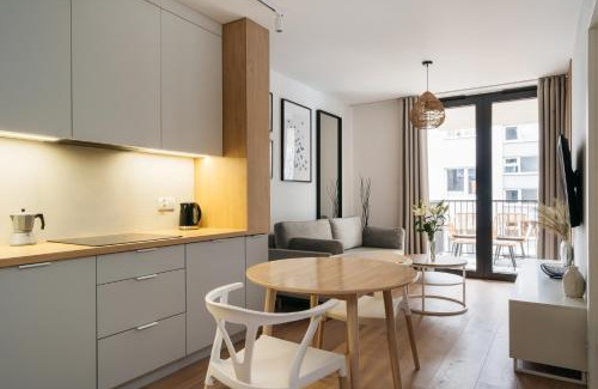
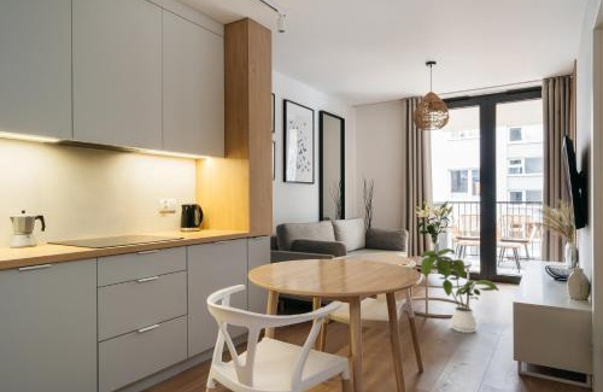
+ house plant [420,247,500,334]
